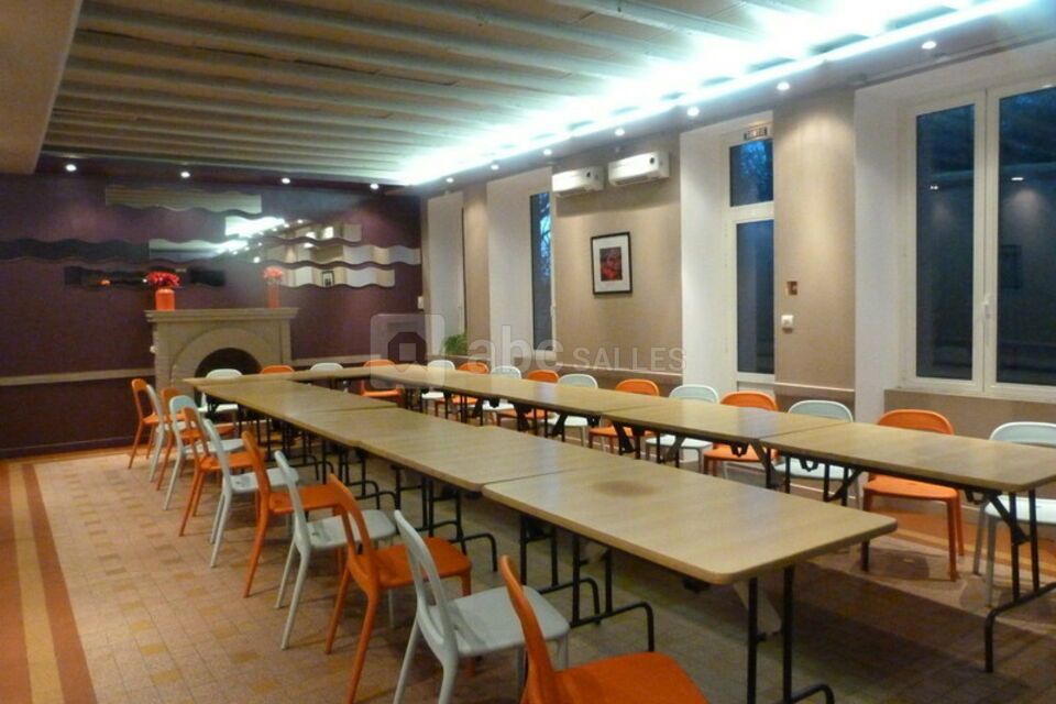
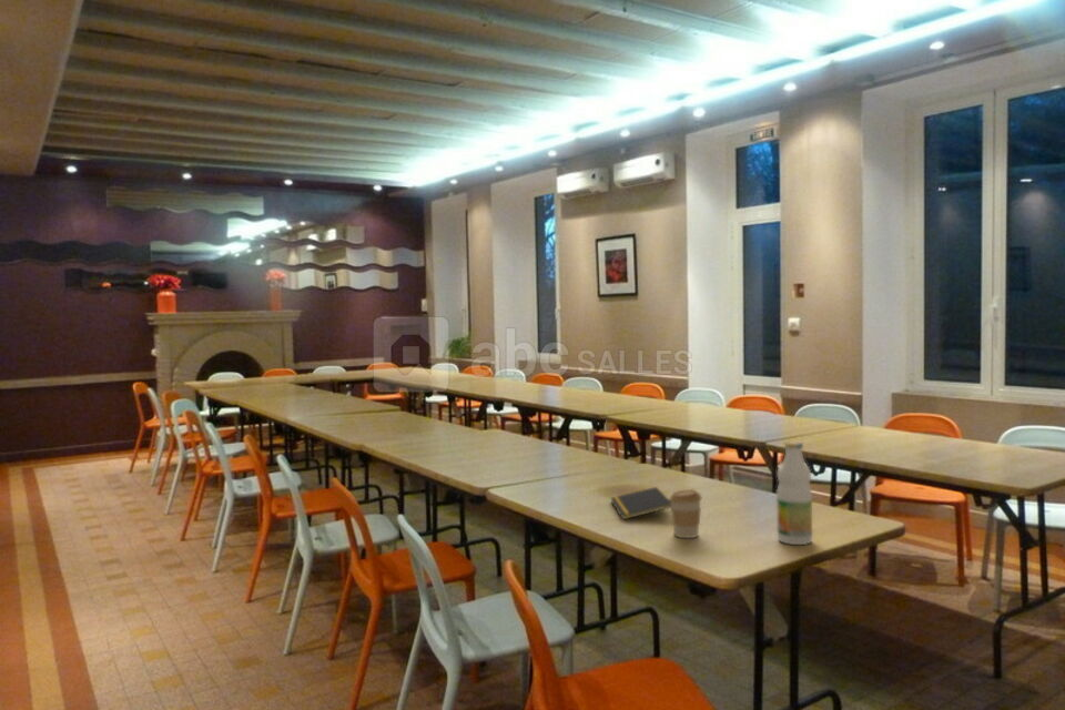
+ coffee cup [668,488,702,539]
+ notepad [609,486,671,520]
+ bottle [775,440,813,546]
